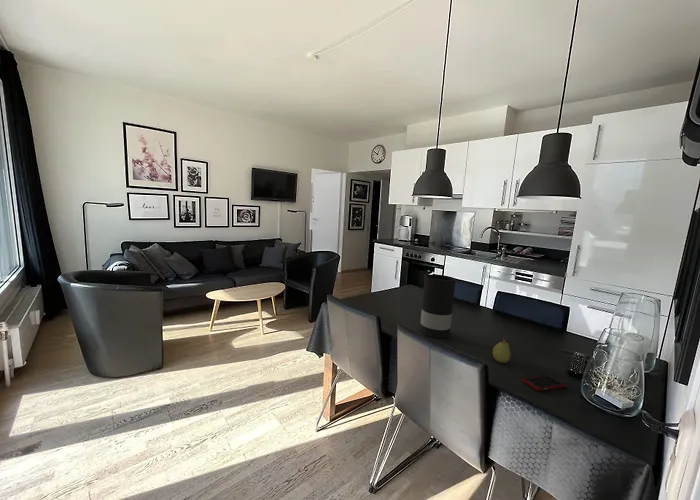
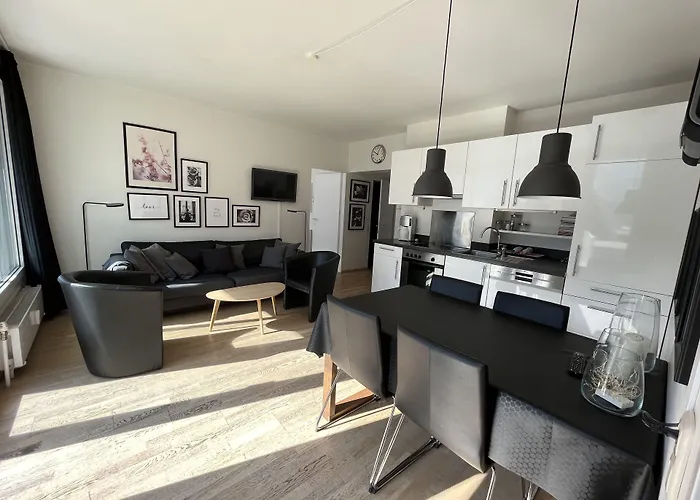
- cell phone [521,374,567,392]
- fruit [492,335,512,364]
- vase [419,273,457,339]
